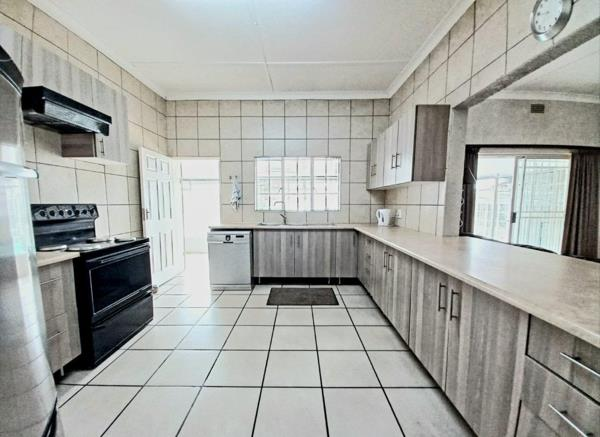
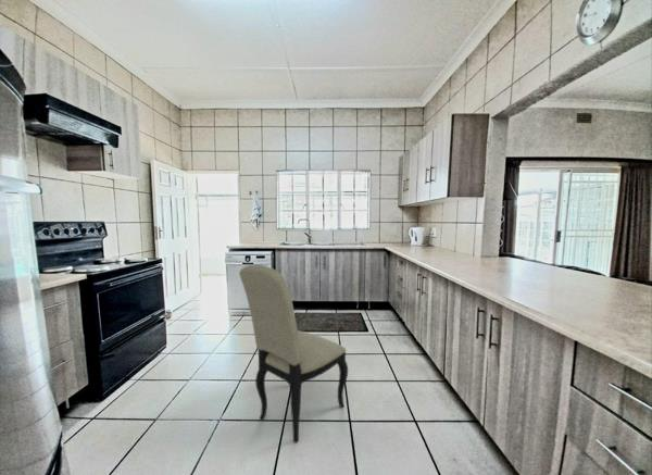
+ dining chair [238,264,349,445]
